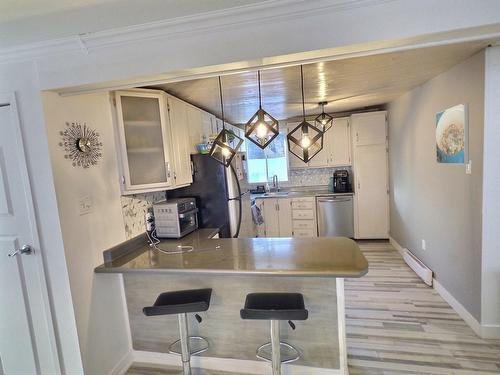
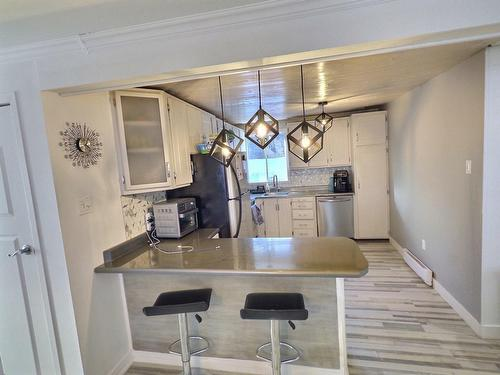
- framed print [435,102,470,165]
